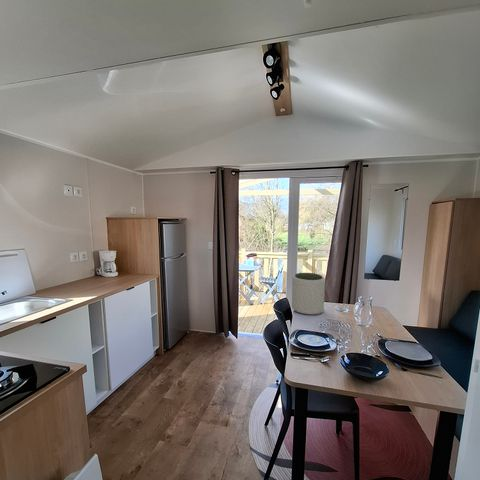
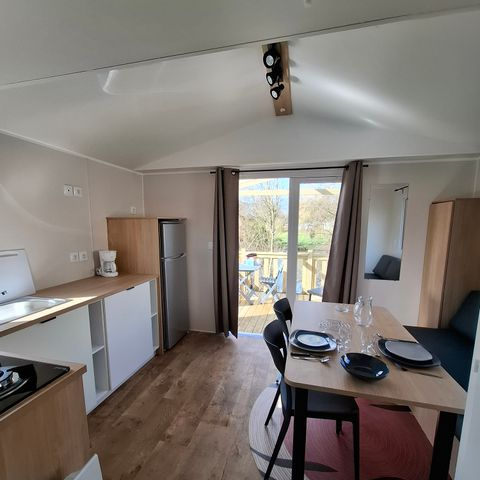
- plant pot [291,272,326,316]
